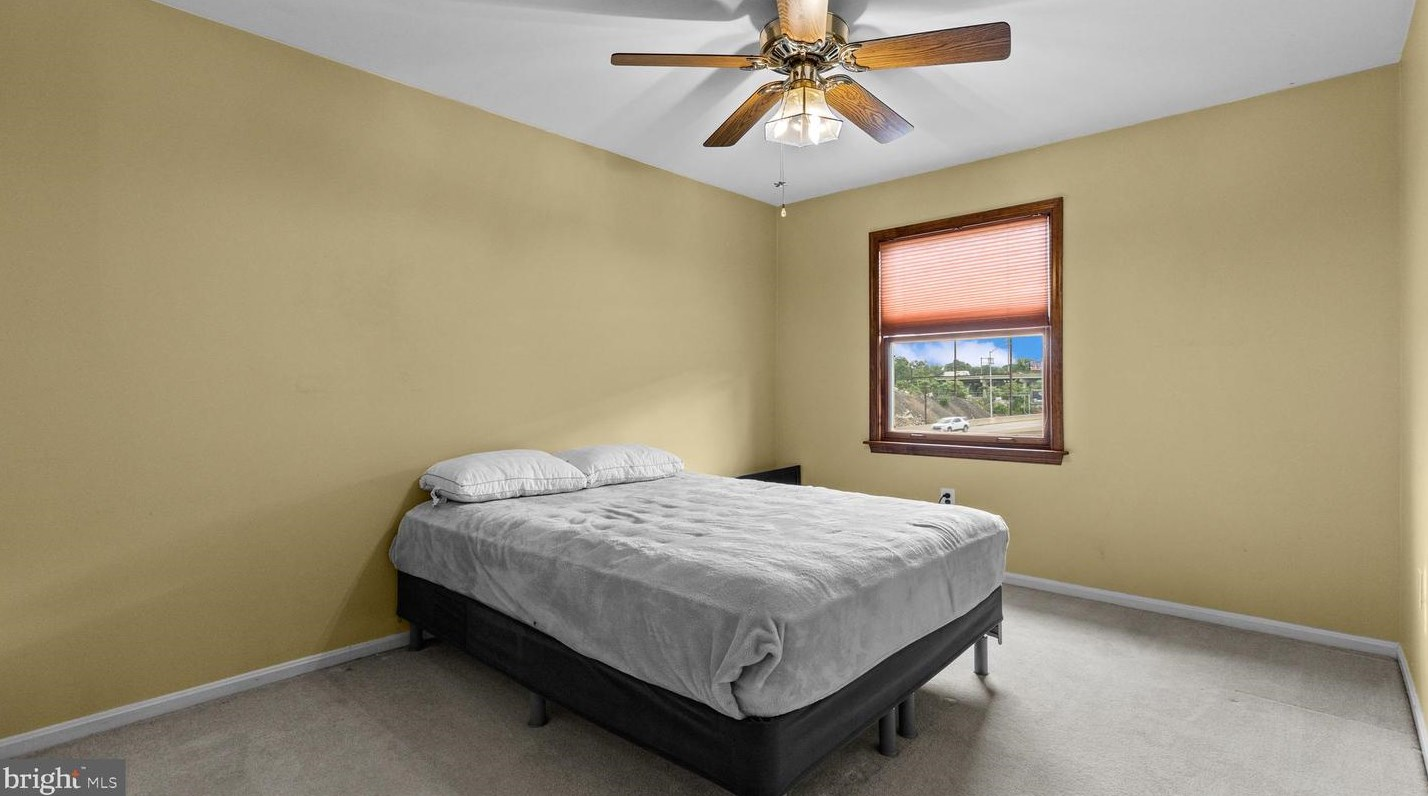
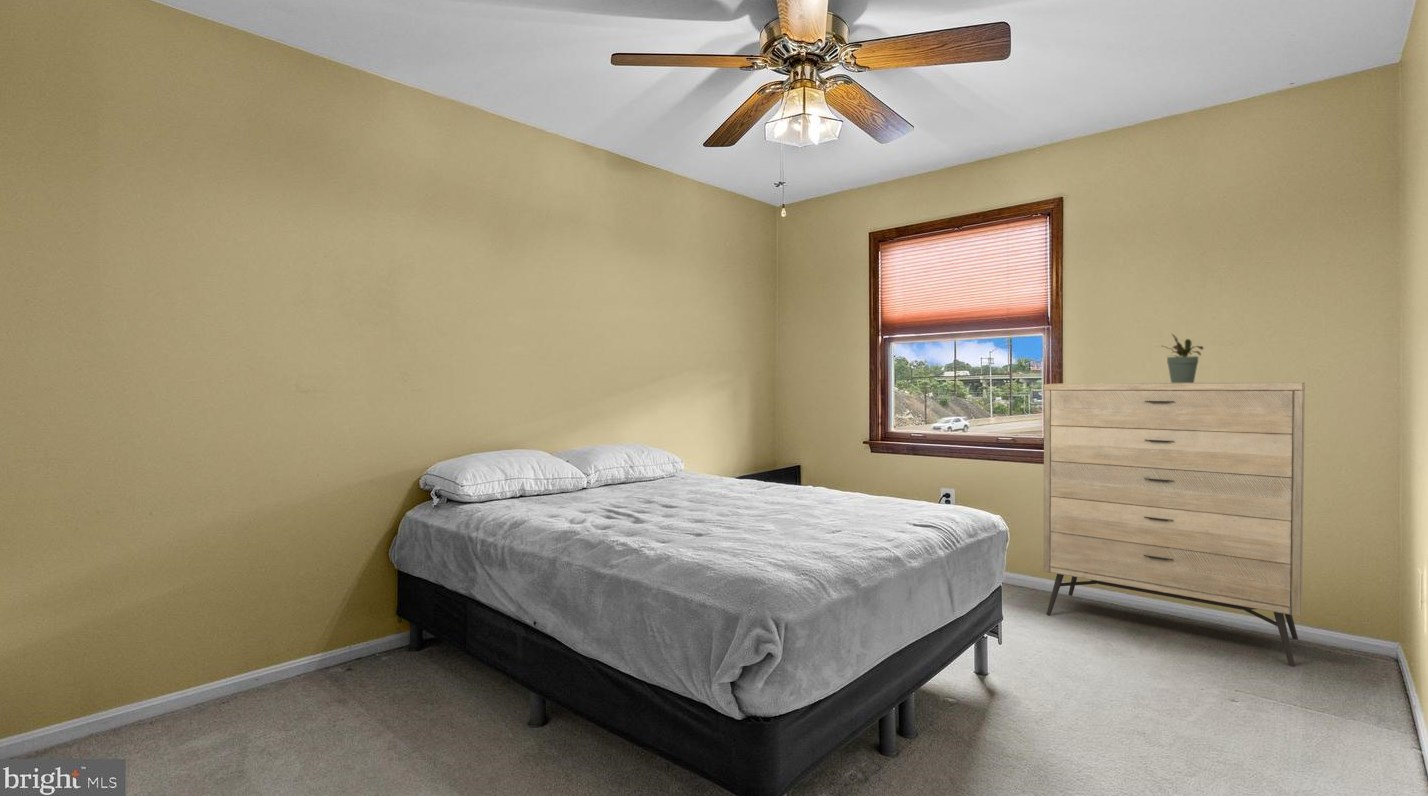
+ dresser [1043,381,1306,668]
+ potted plant [1162,333,1204,383]
